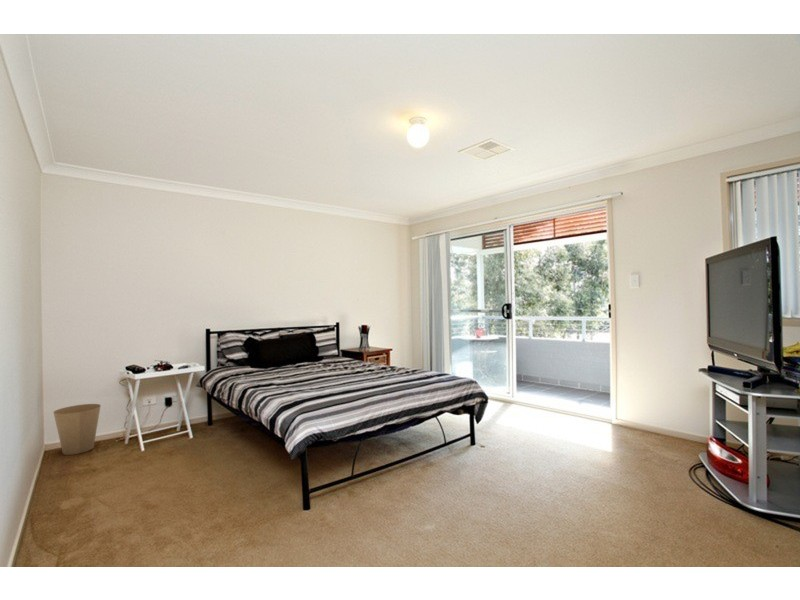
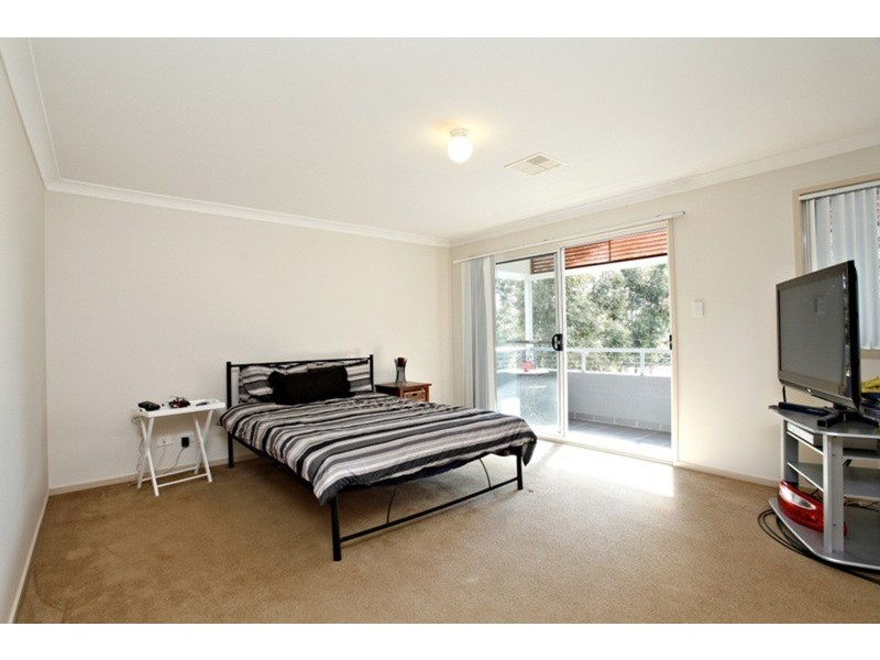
- trash can [52,403,102,456]
